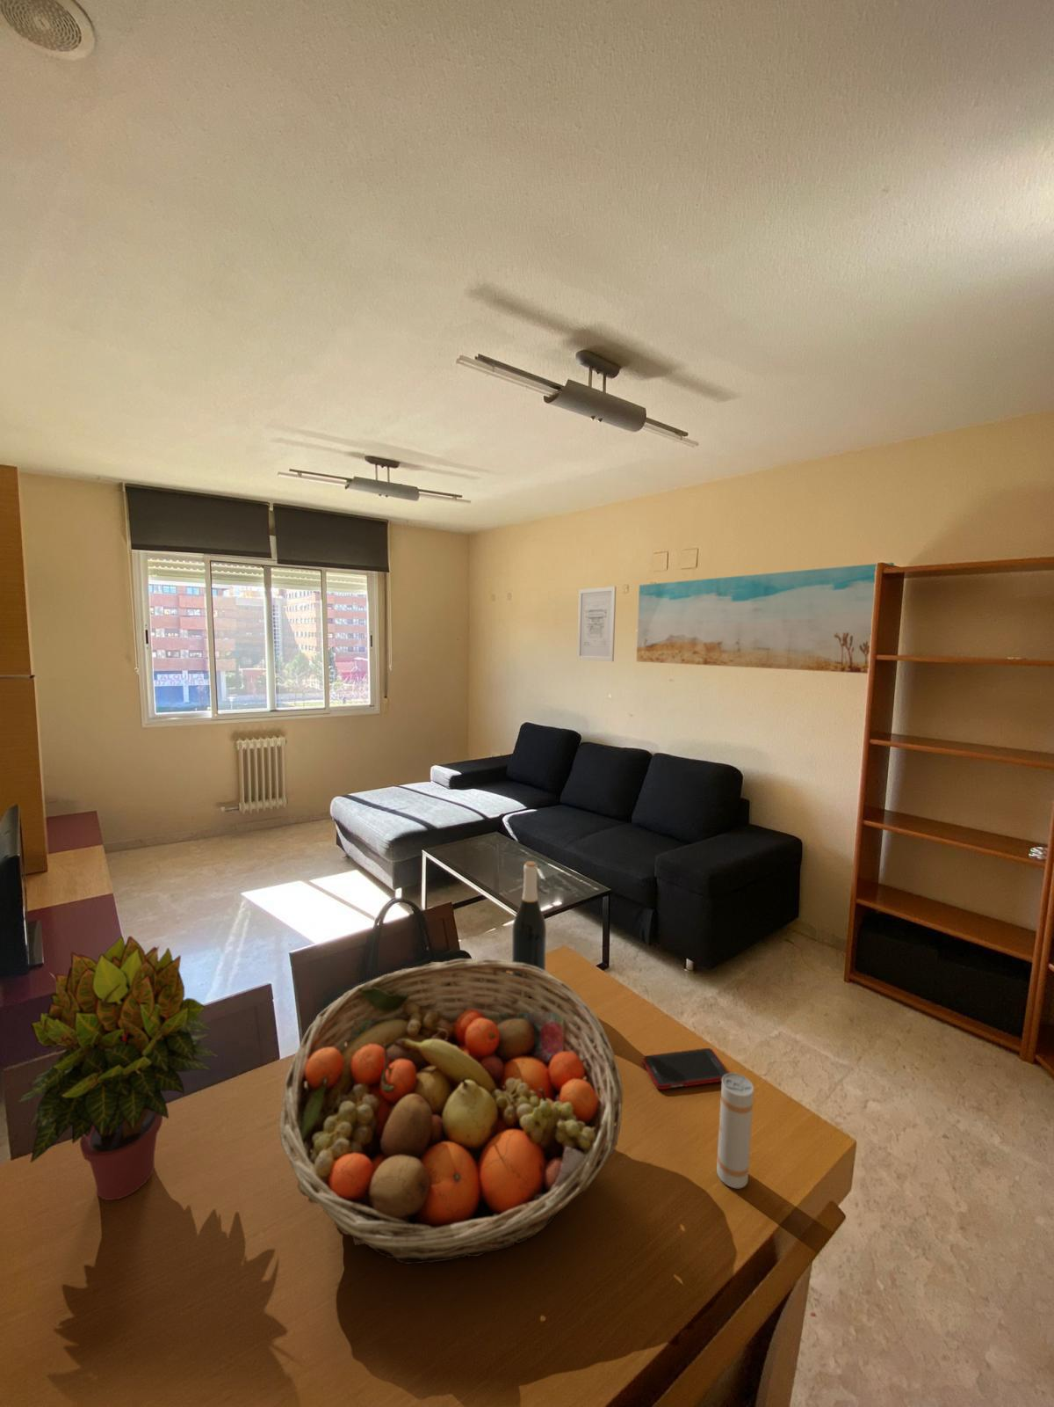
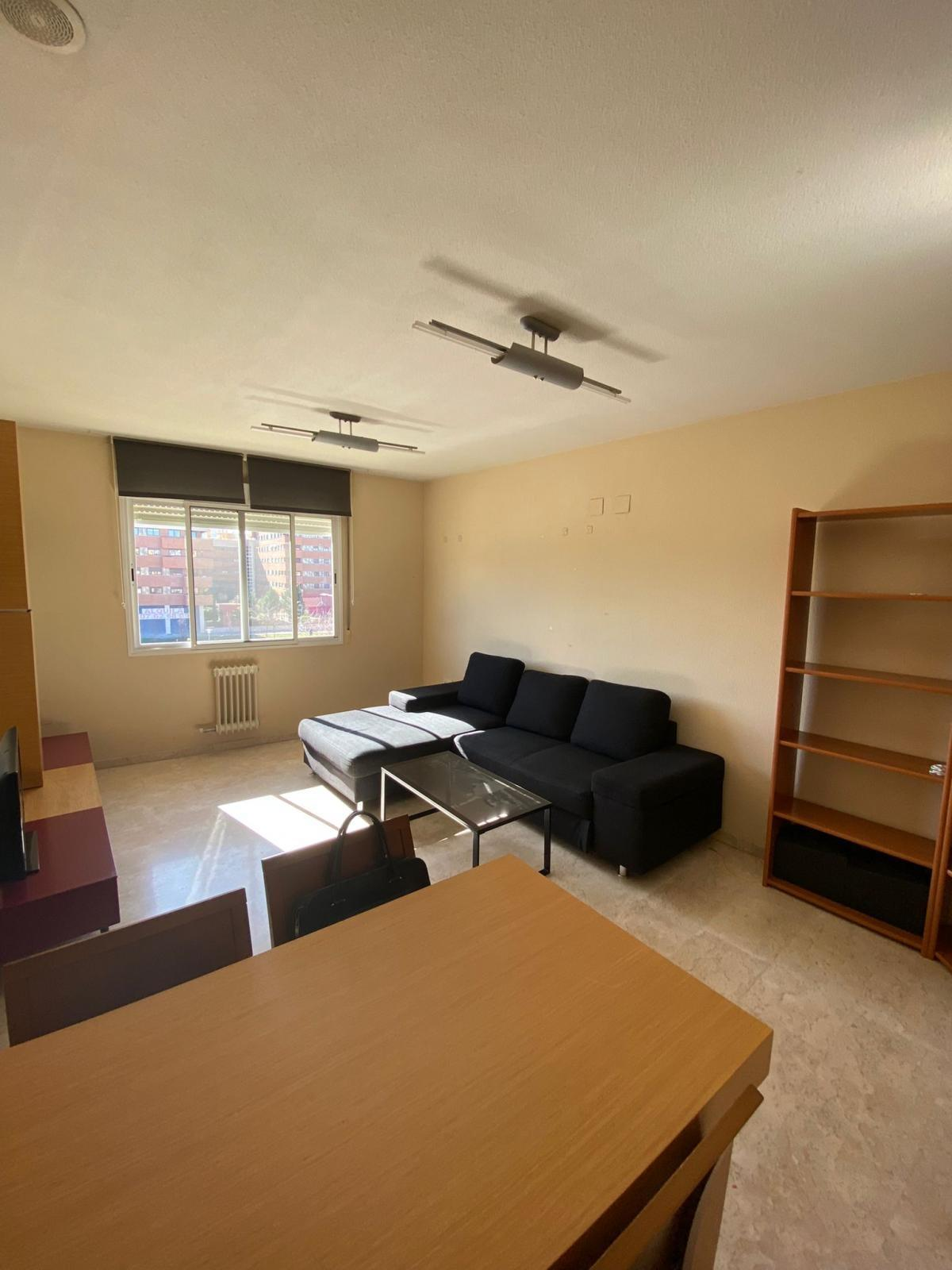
- beverage can [716,1072,754,1189]
- wall art [636,562,895,675]
- potted plant [17,935,219,1201]
- fruit basket [278,957,623,1265]
- wall art [576,586,617,663]
- wine bottle [512,860,547,998]
- cell phone [642,1047,730,1090]
